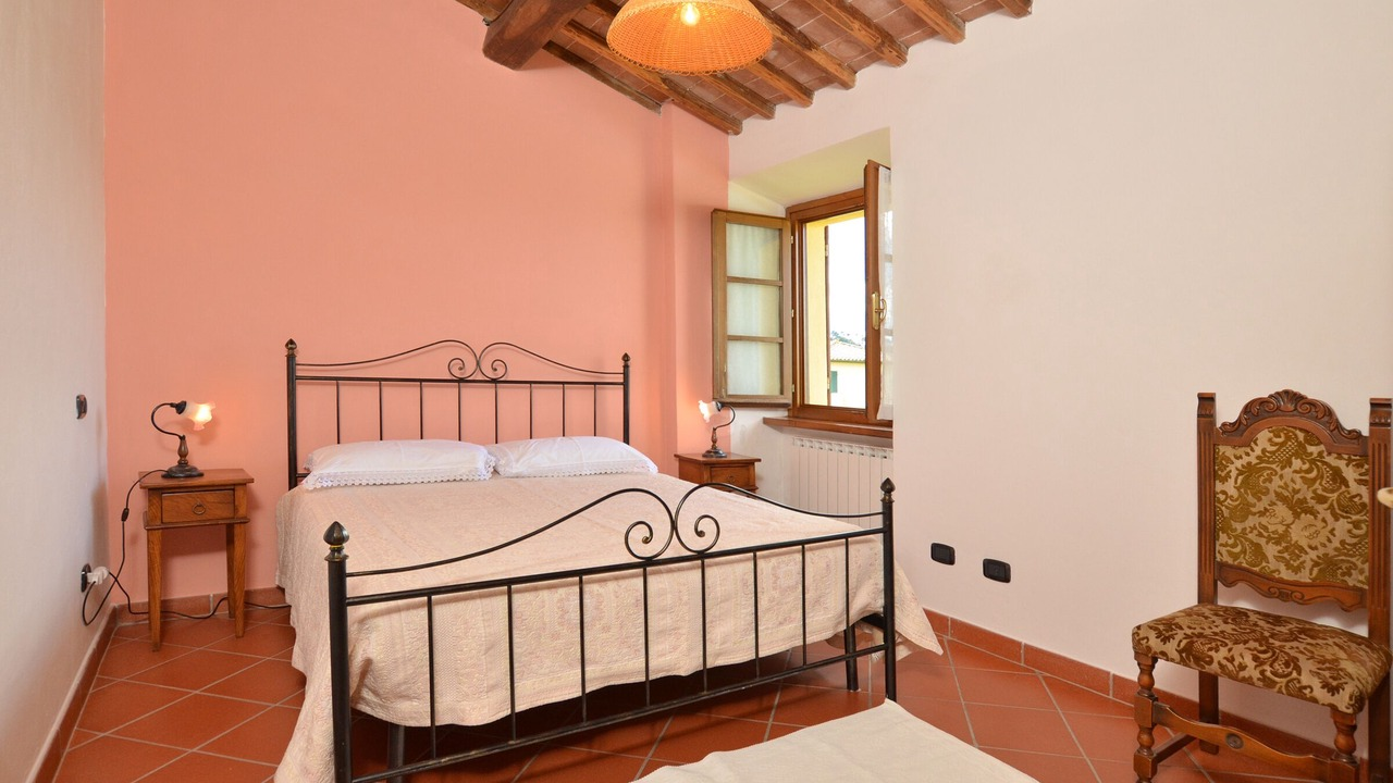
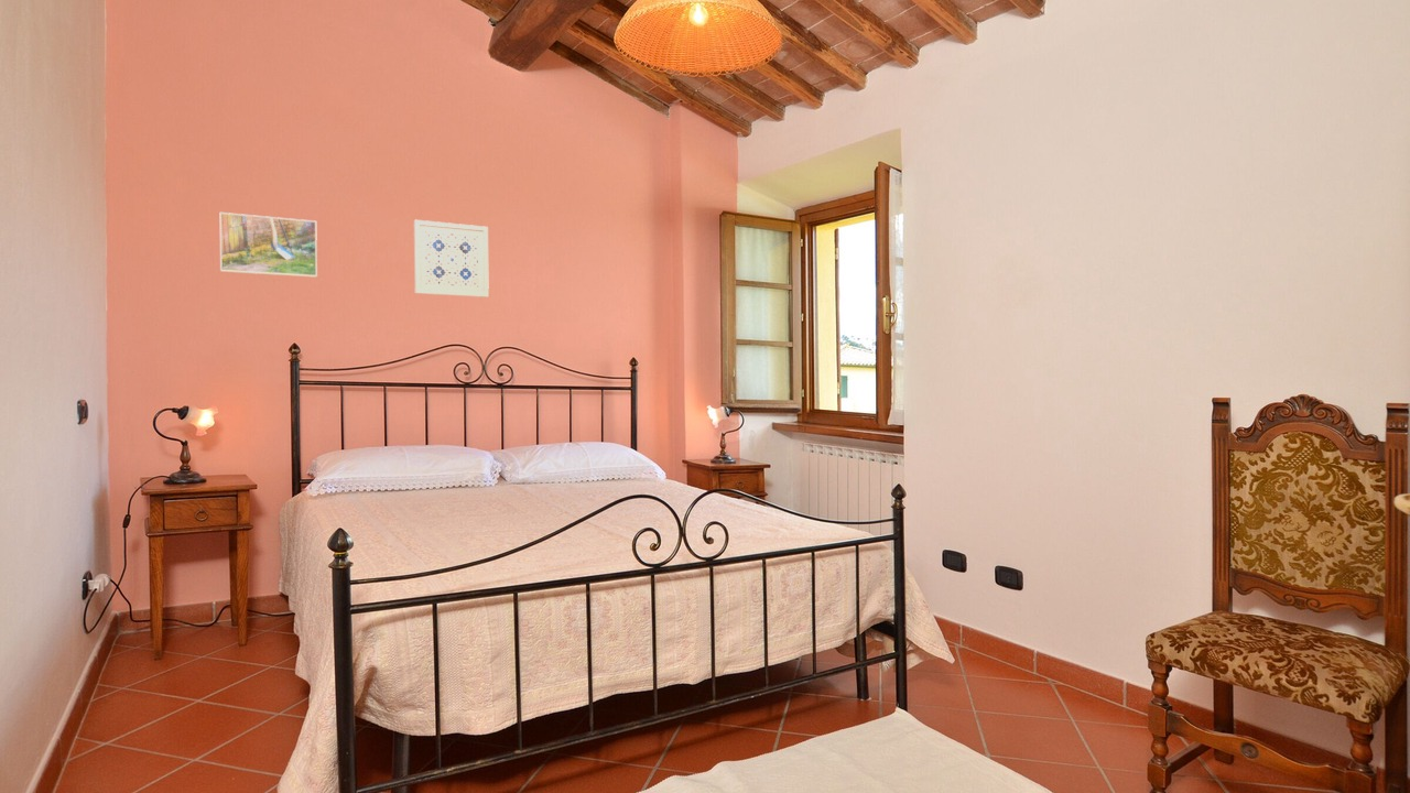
+ wall art [413,219,490,298]
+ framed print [219,211,318,279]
